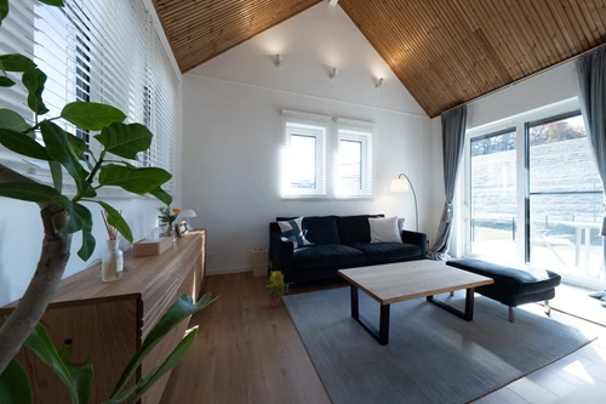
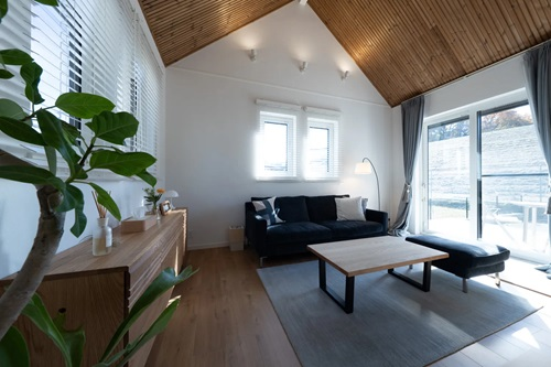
- potted plant [264,269,287,308]
